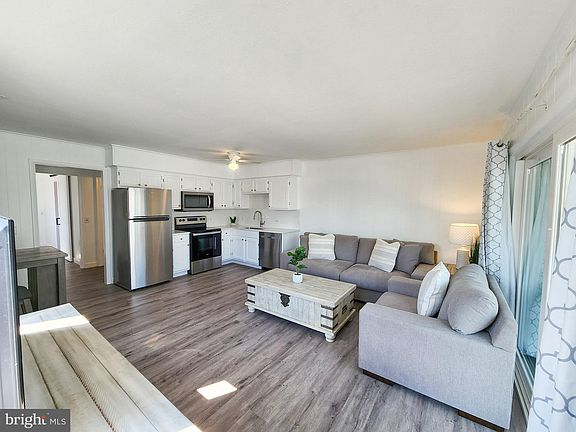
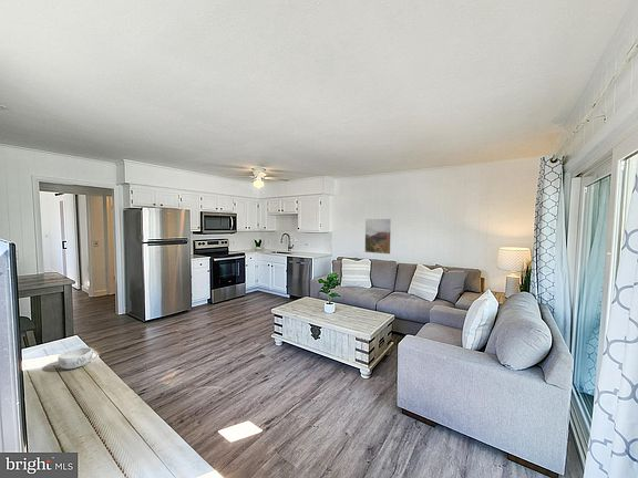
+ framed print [363,218,392,256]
+ decorative bowl [56,346,99,370]
